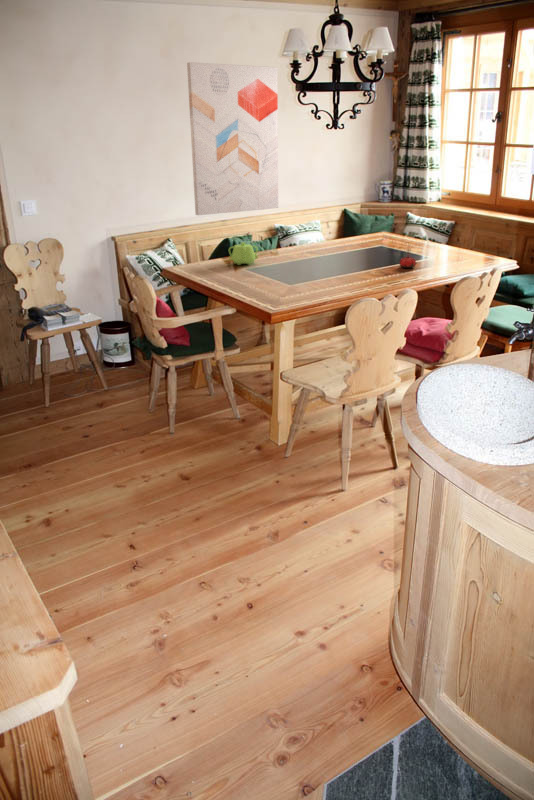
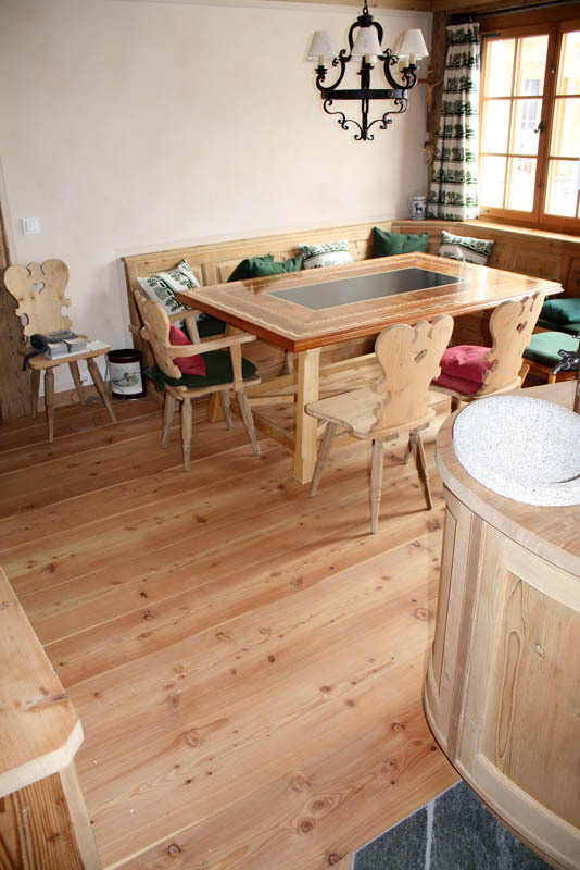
- wall art [186,61,279,216]
- flower [397,243,418,269]
- teapot [228,241,259,266]
